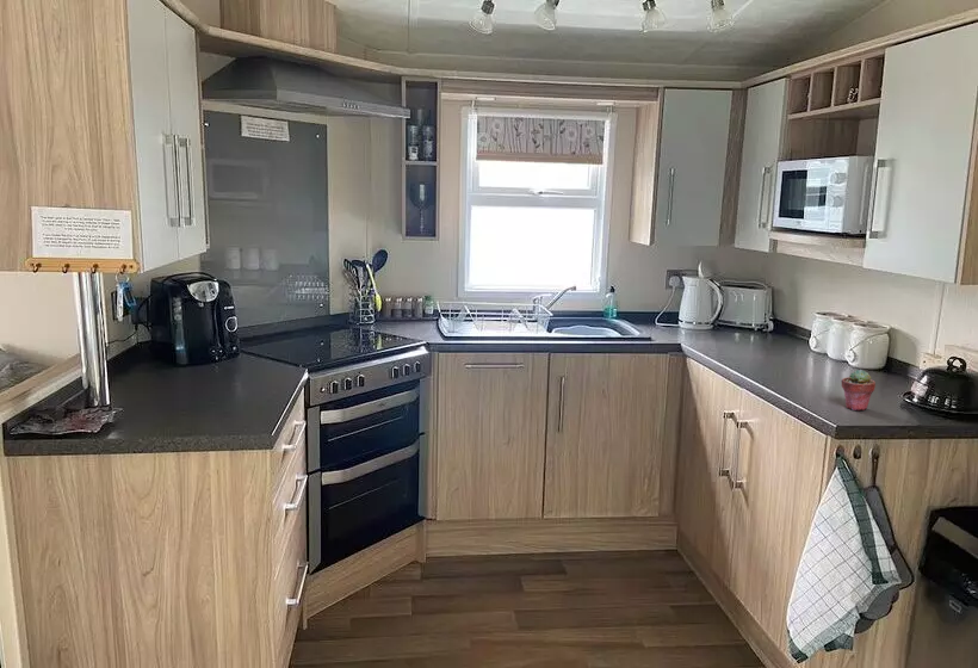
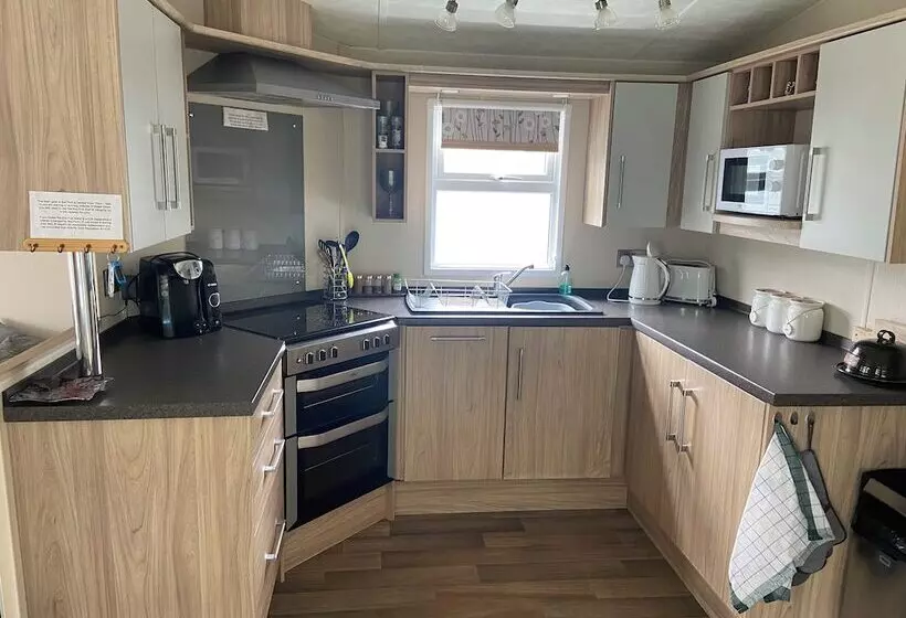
- potted succulent [841,369,877,412]
